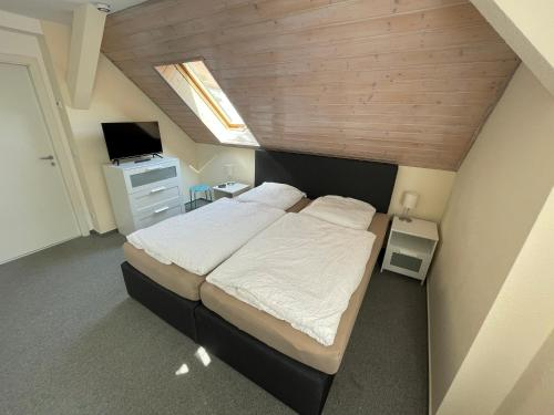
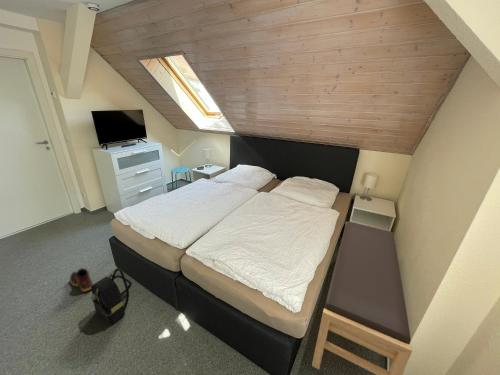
+ bench [311,220,413,375]
+ shoe [69,267,94,293]
+ backpack [90,267,133,325]
